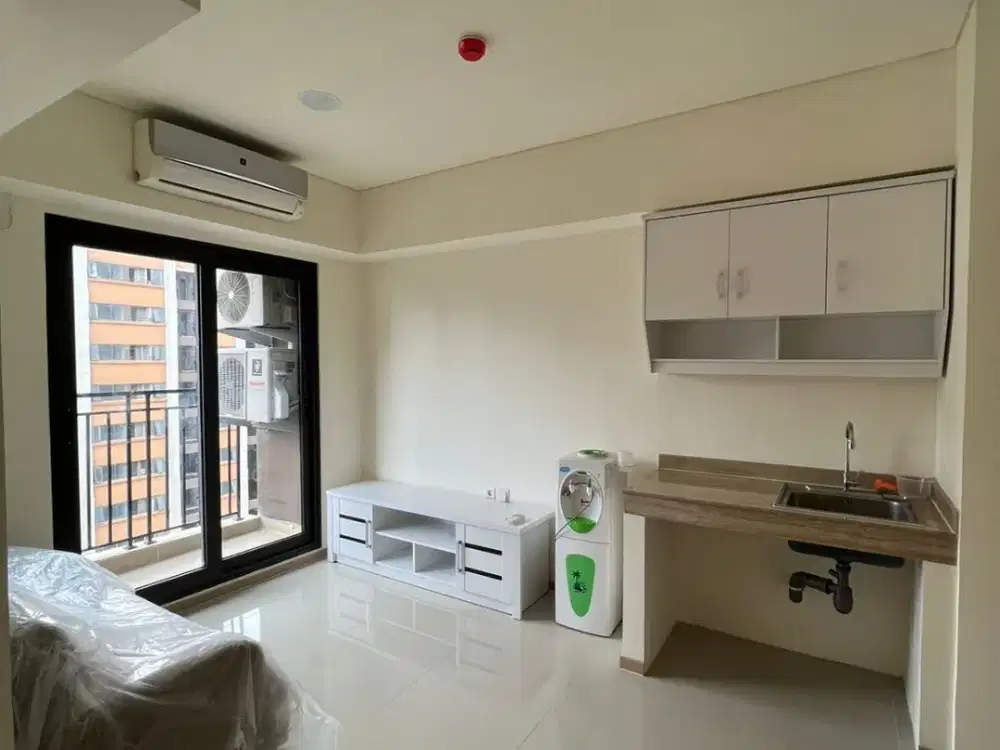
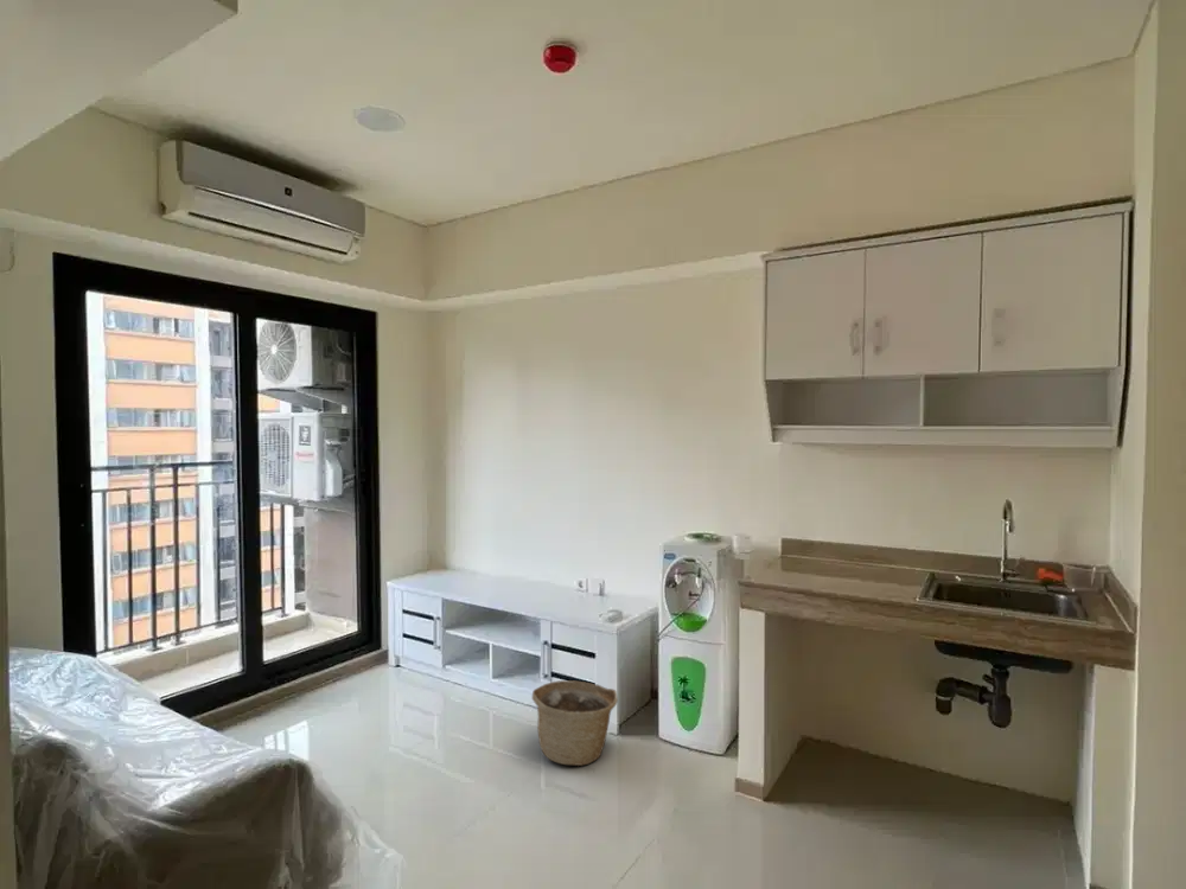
+ basket [530,679,619,767]
